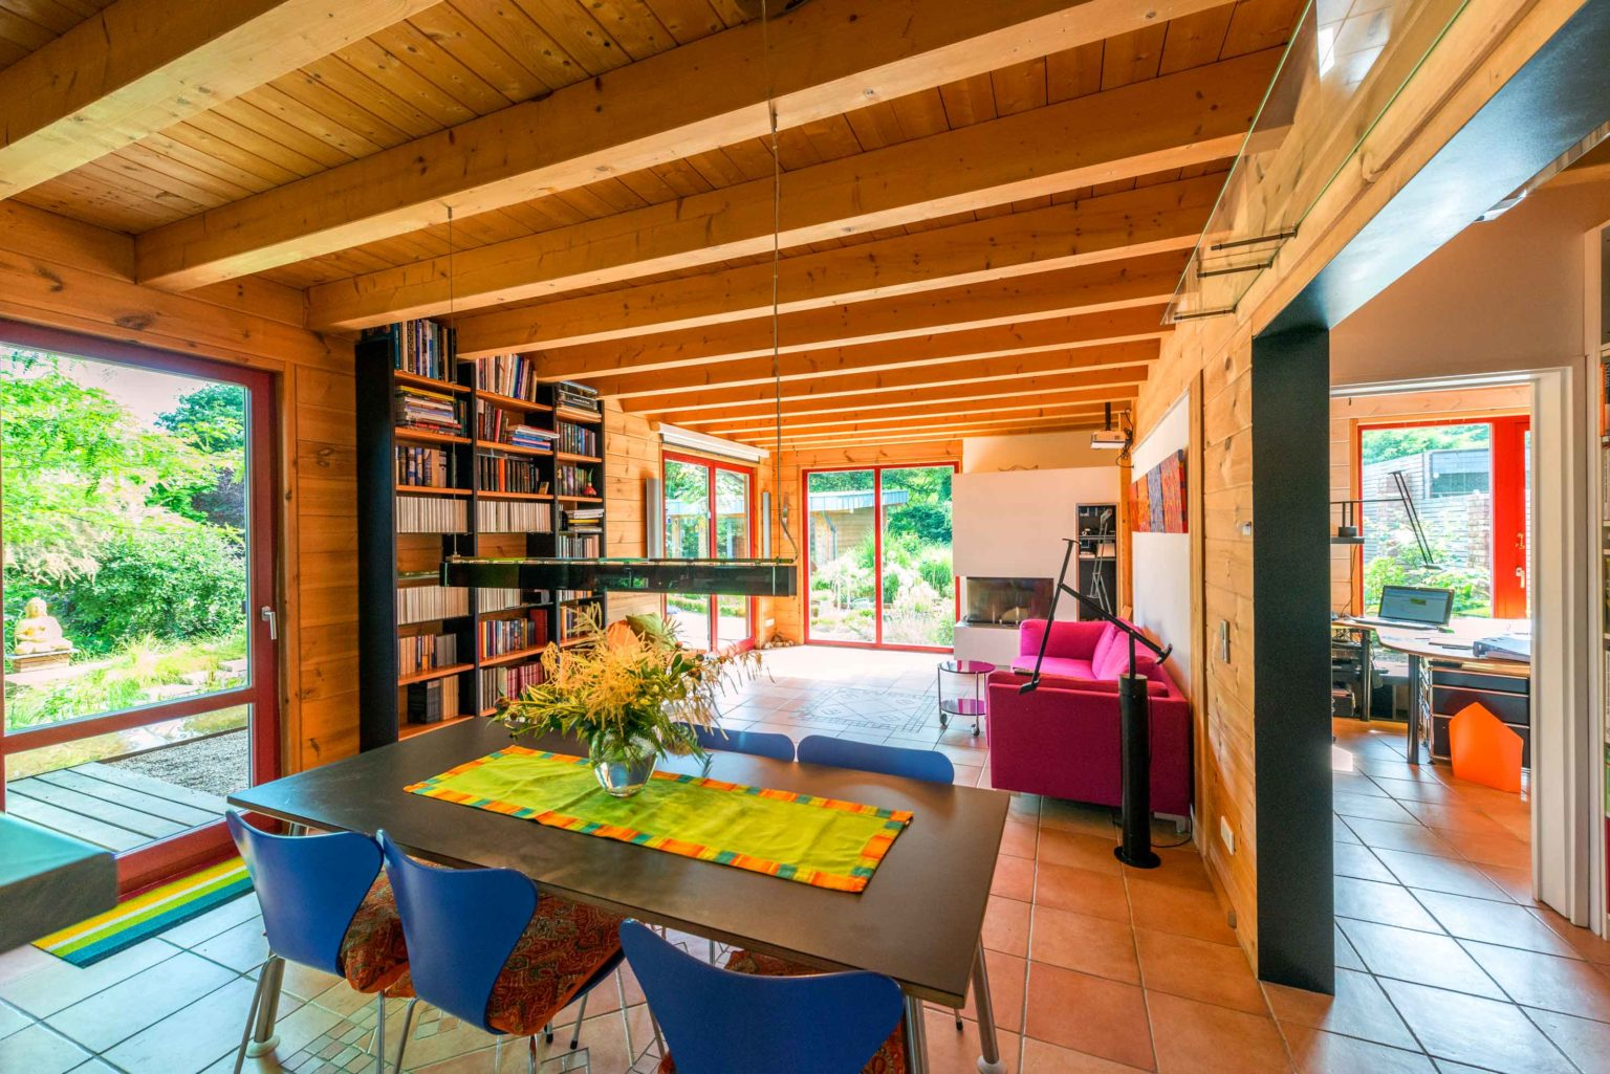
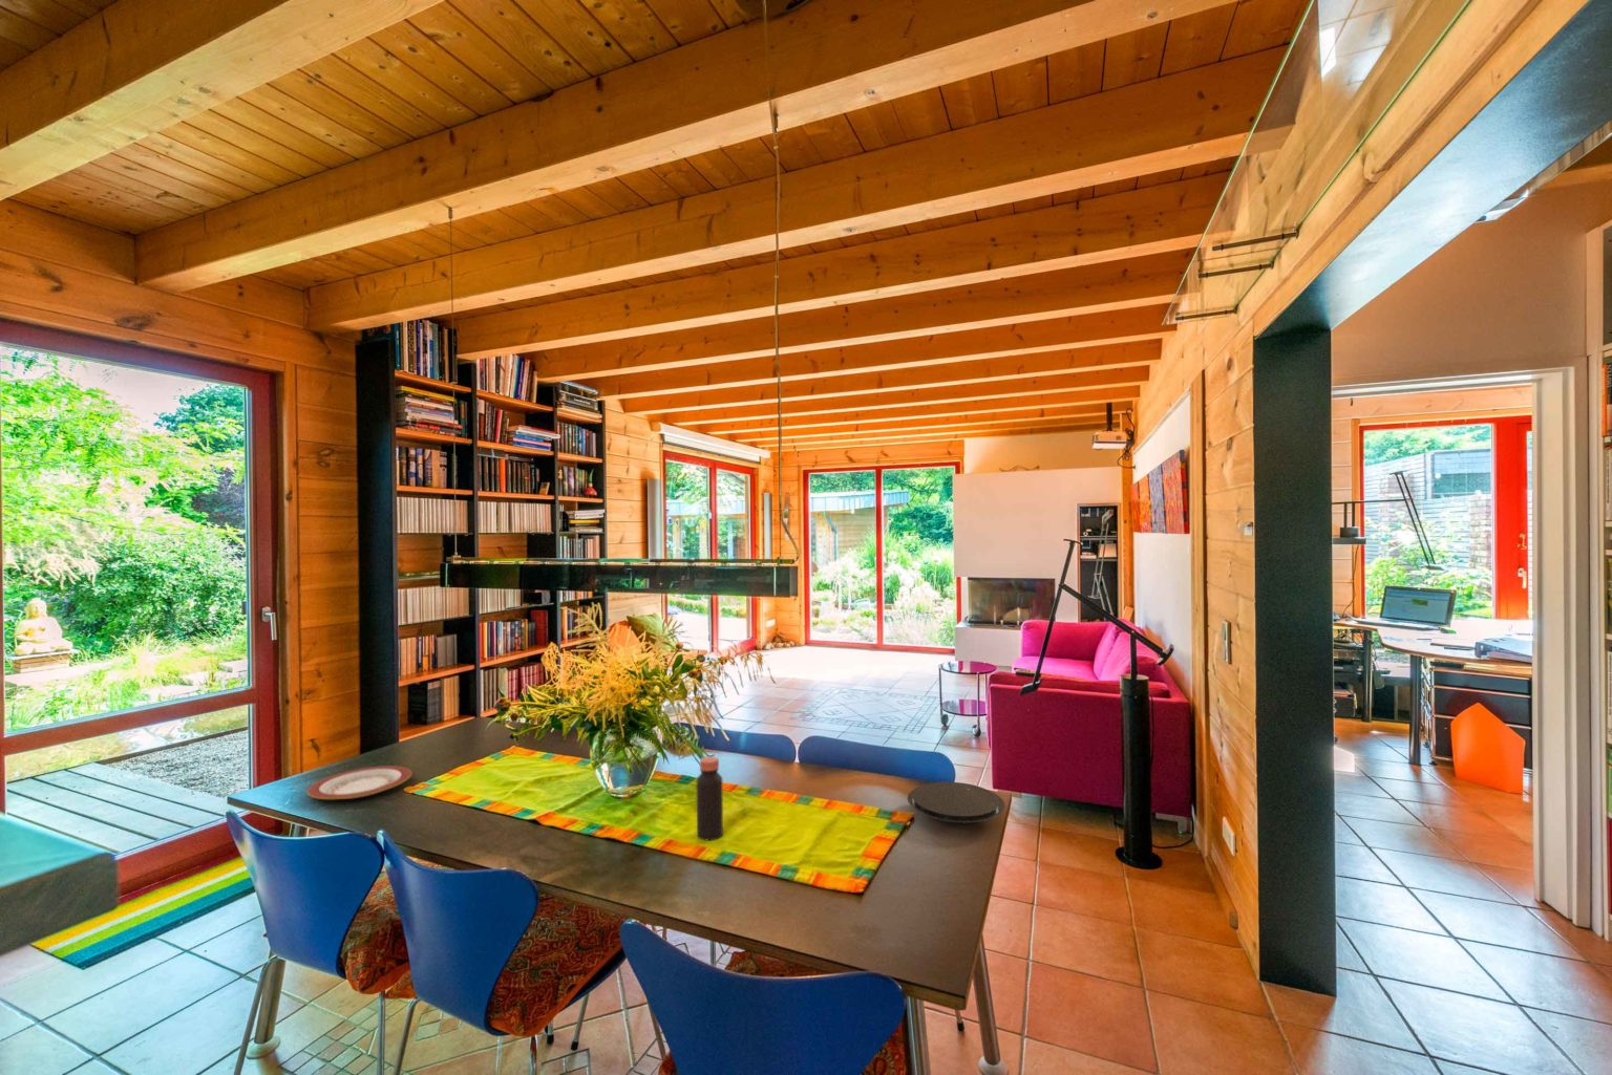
+ plate [906,781,1006,824]
+ plate [306,764,413,800]
+ bottle [696,755,724,841]
